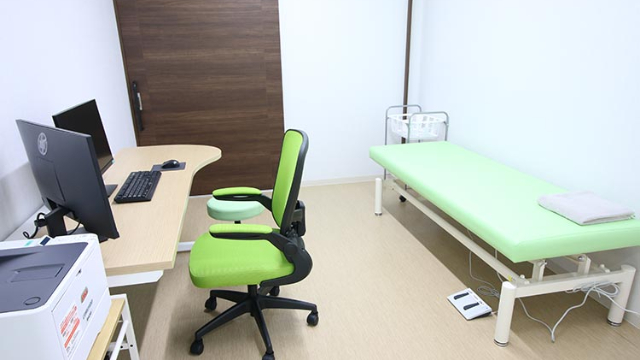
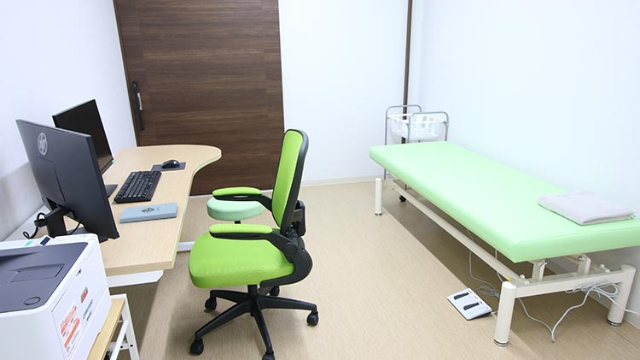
+ notepad [119,201,179,224]
